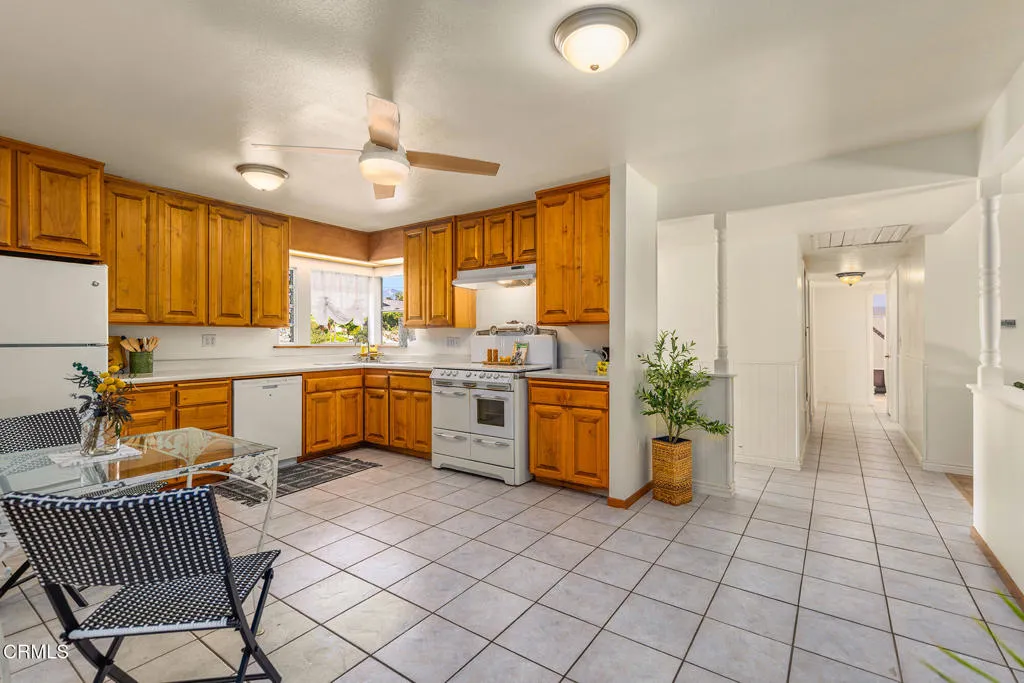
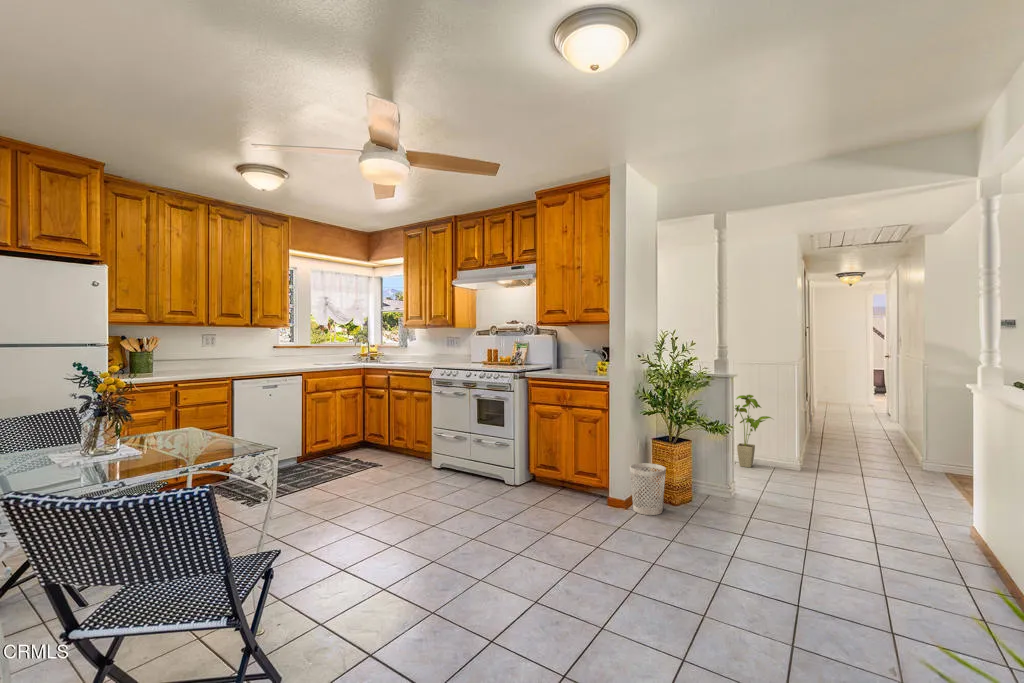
+ house plant [734,394,775,469]
+ wastebasket [629,462,667,516]
